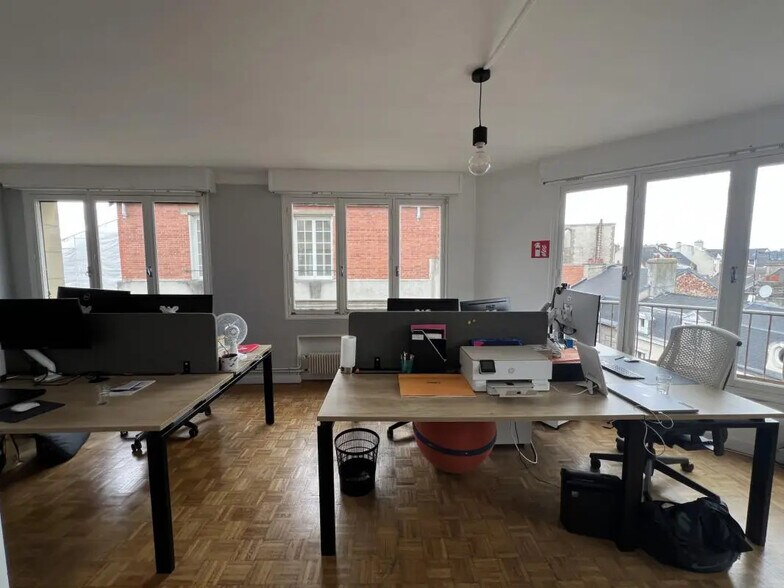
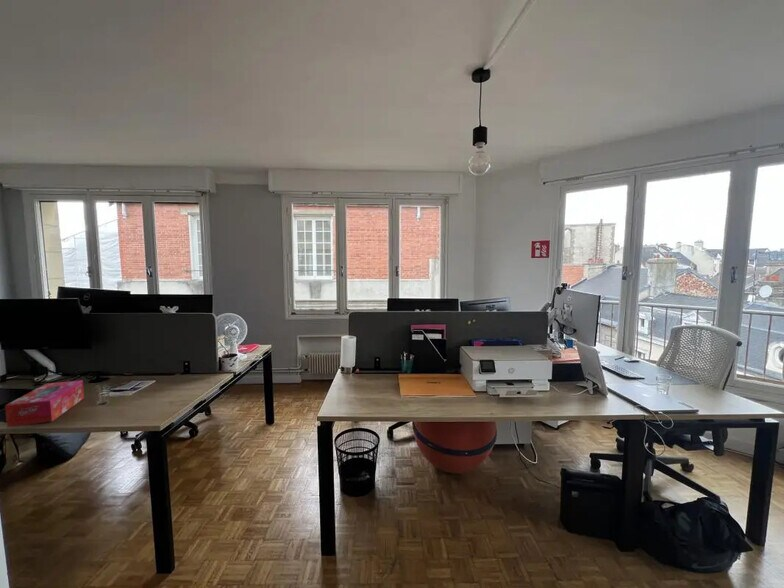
+ tissue box [4,379,85,428]
